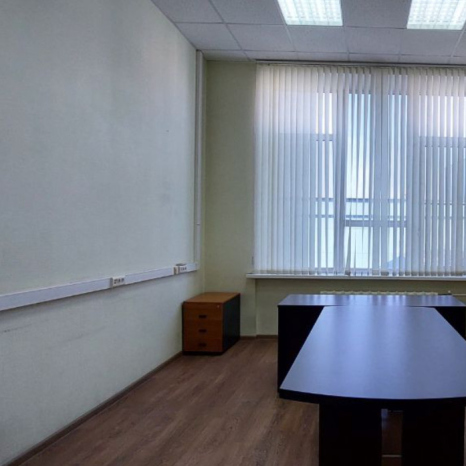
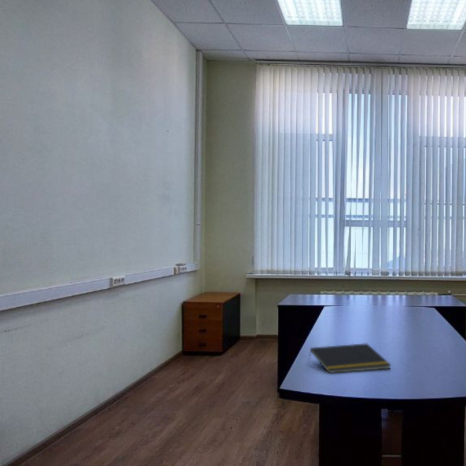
+ notepad [308,342,392,374]
